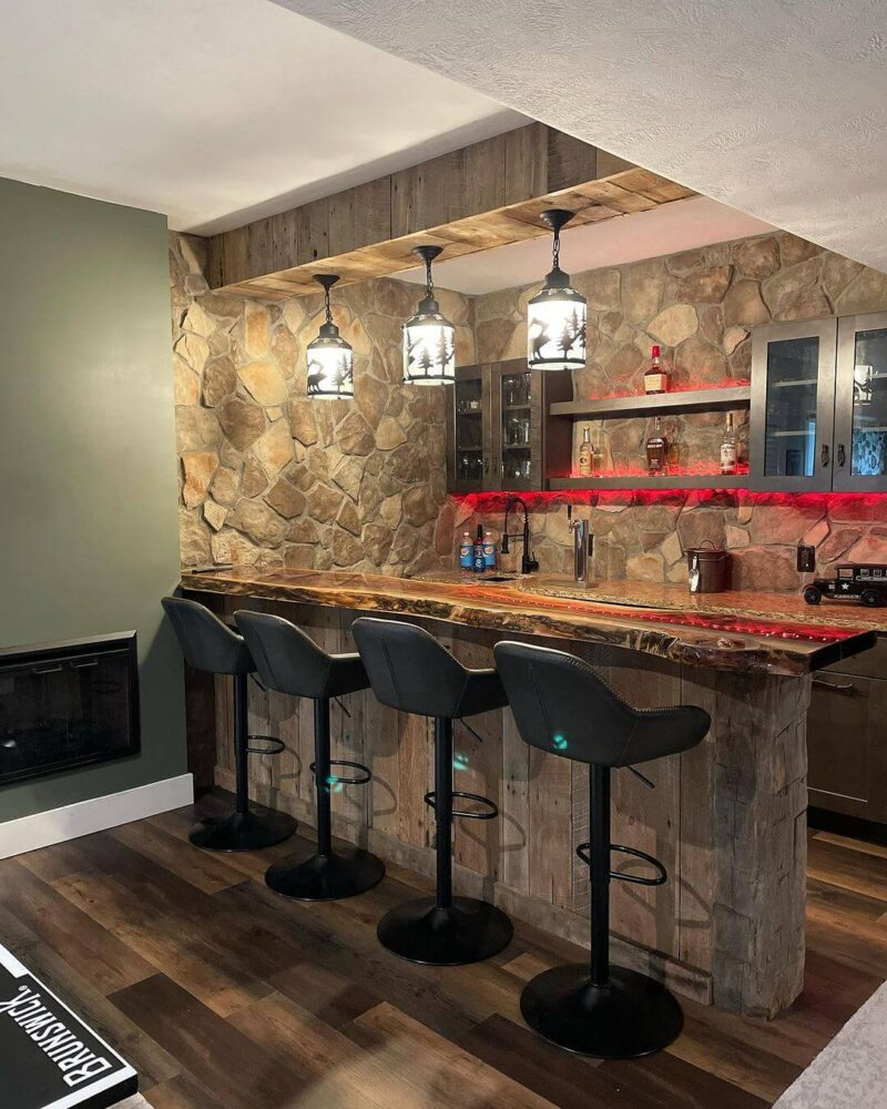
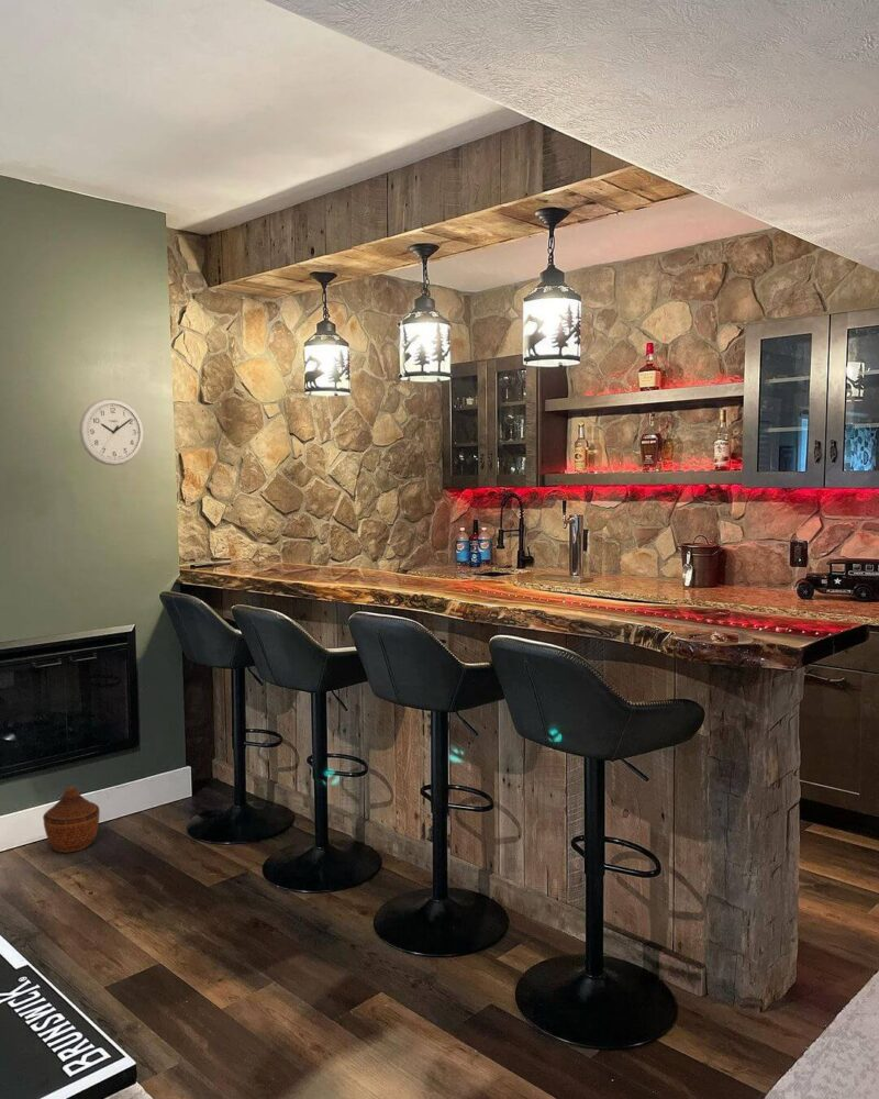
+ wall clock [78,397,145,467]
+ woven basket [42,786,101,854]
